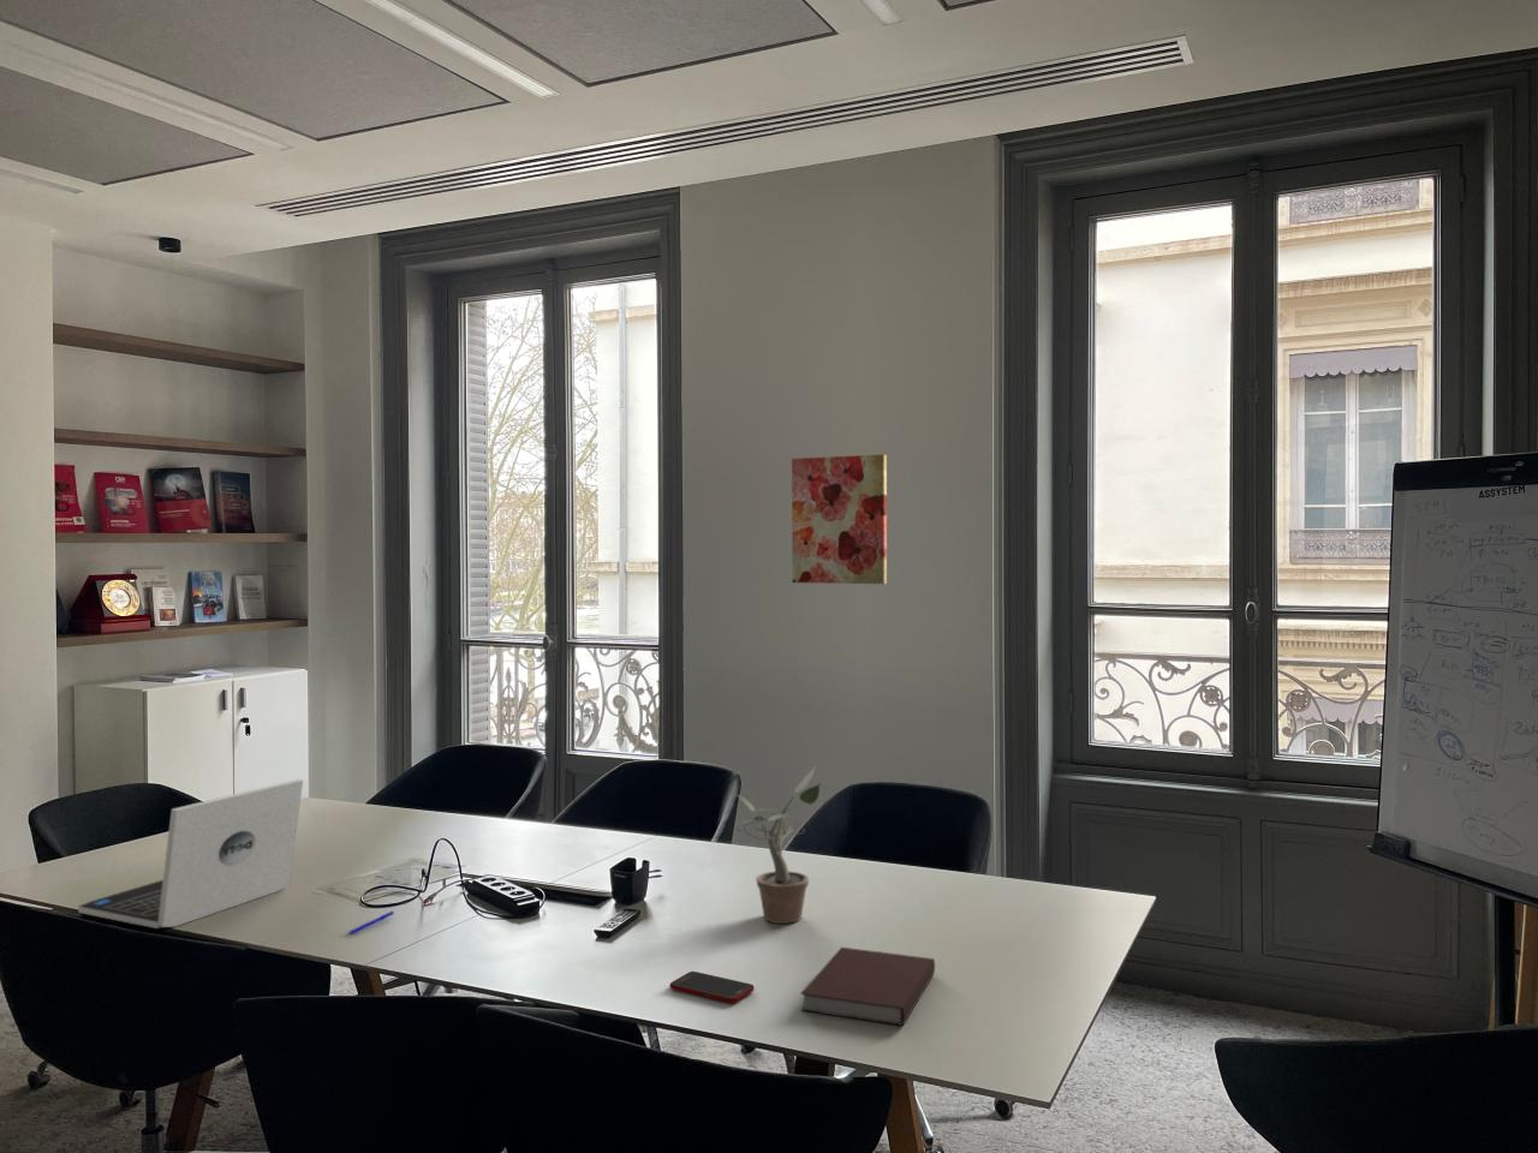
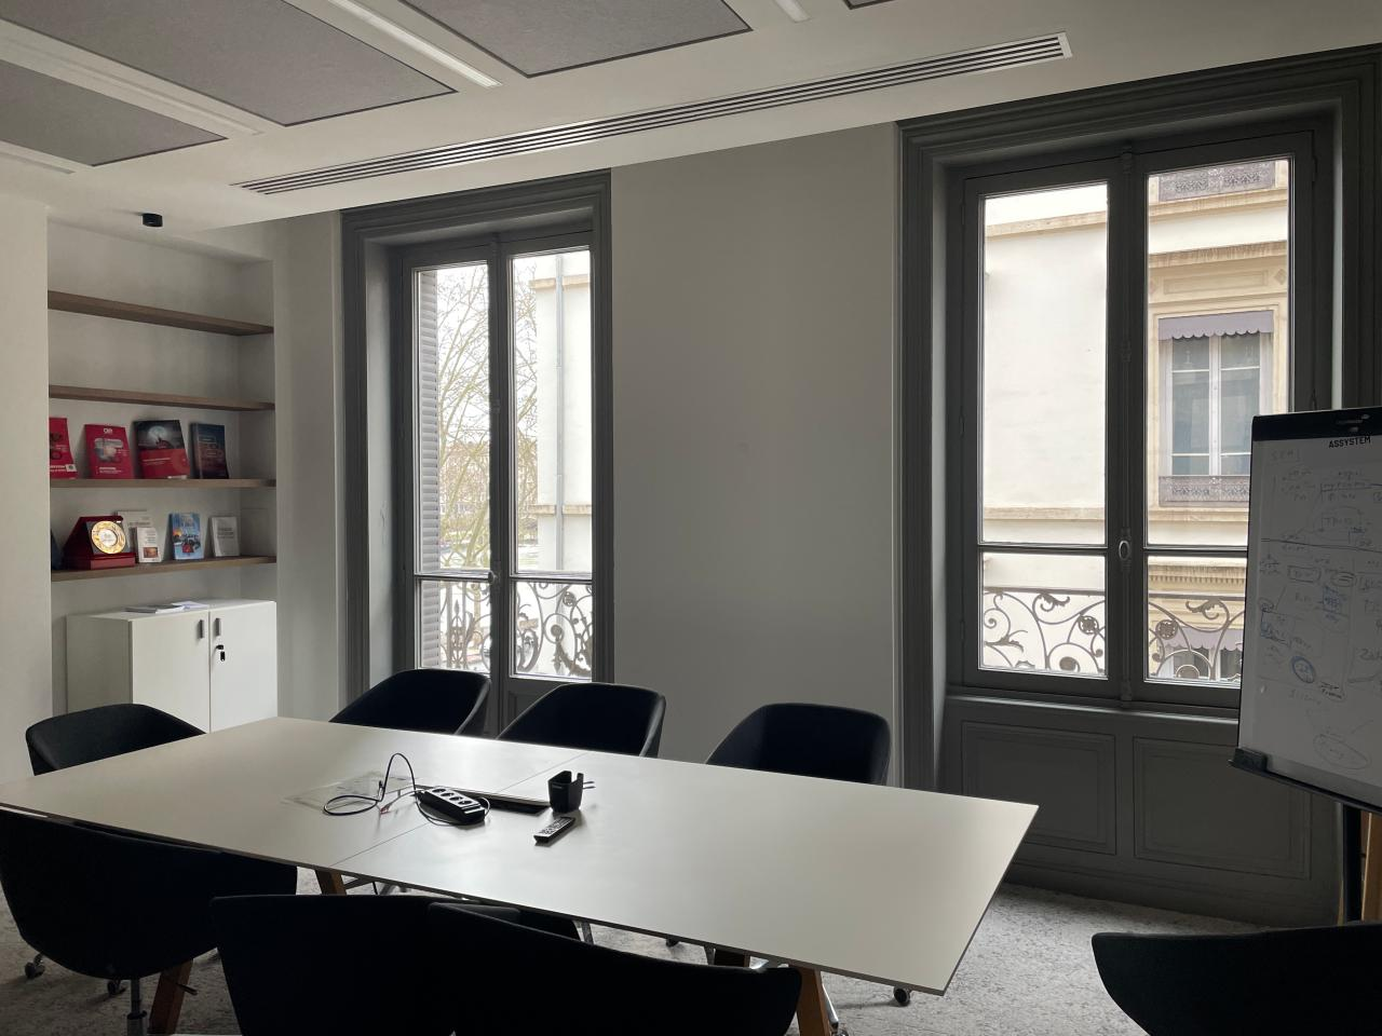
- laptop [78,779,304,930]
- notebook [799,946,936,1027]
- pen [346,911,395,936]
- wall art [791,453,888,585]
- cell phone [670,970,754,1004]
- potted plant [733,765,821,925]
